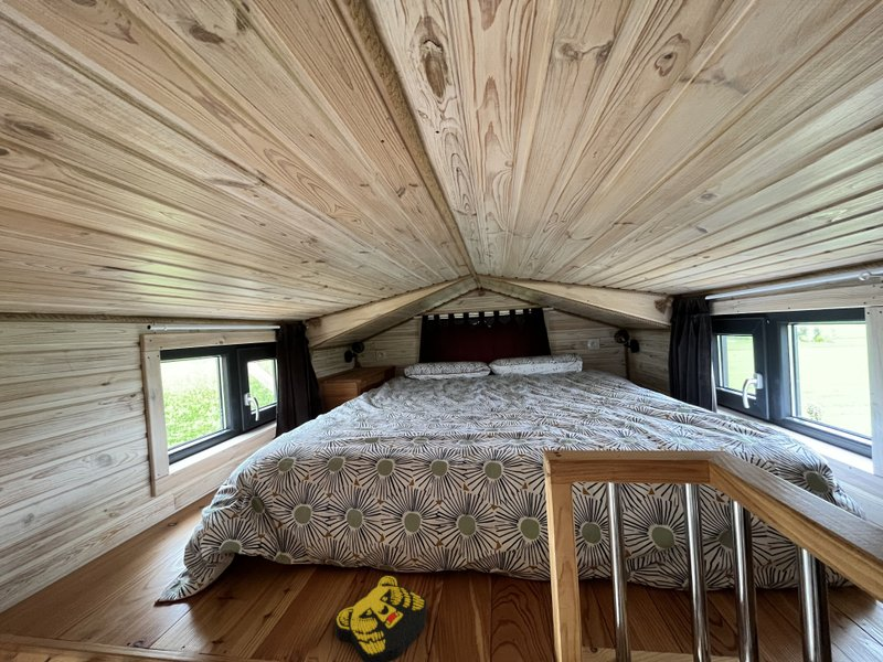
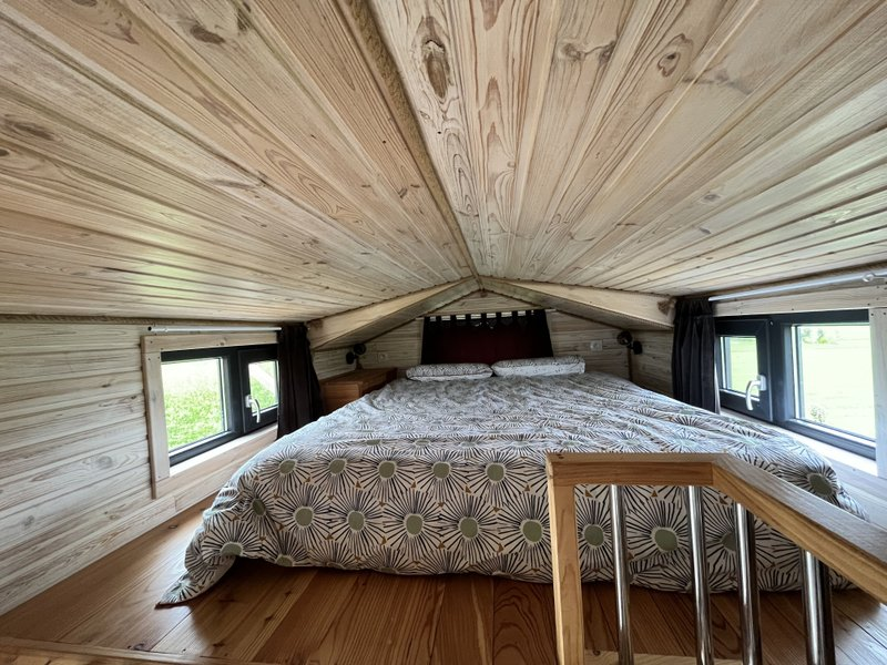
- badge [333,574,428,662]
